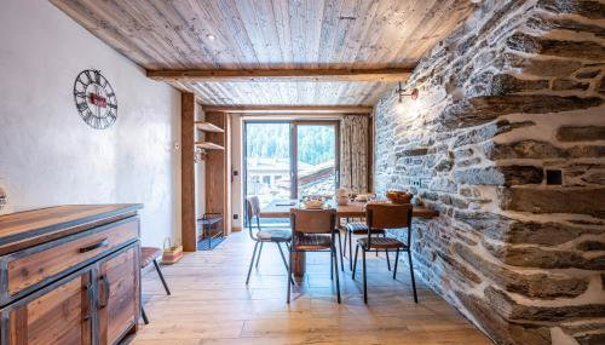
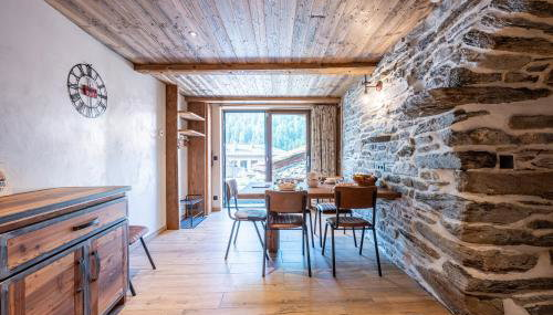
- basket [161,236,184,265]
